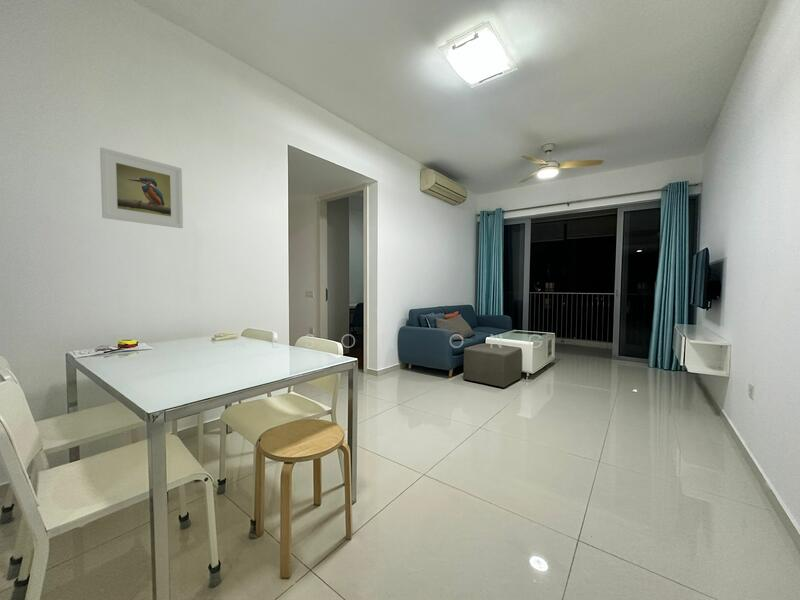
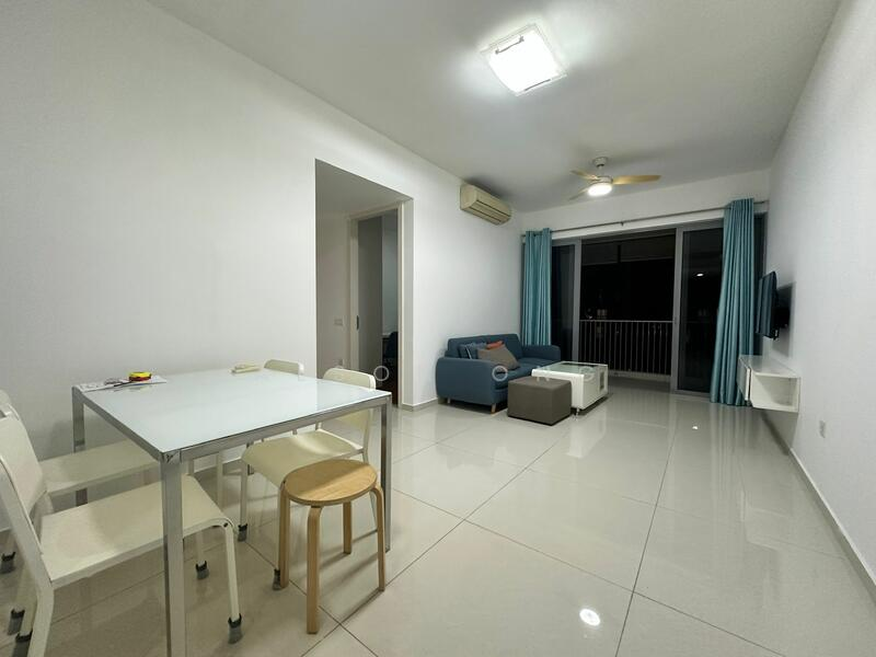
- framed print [99,146,184,229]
